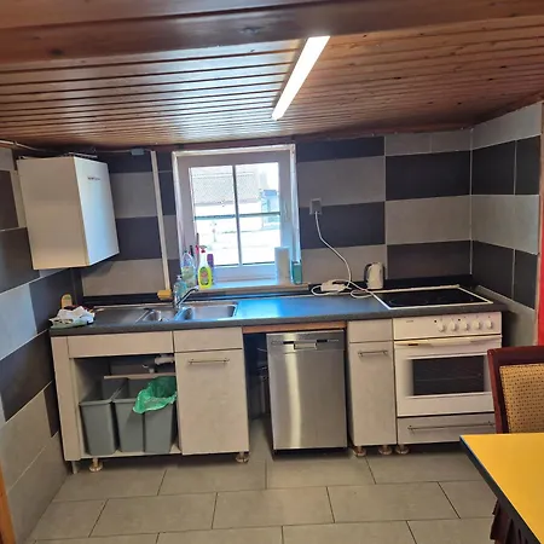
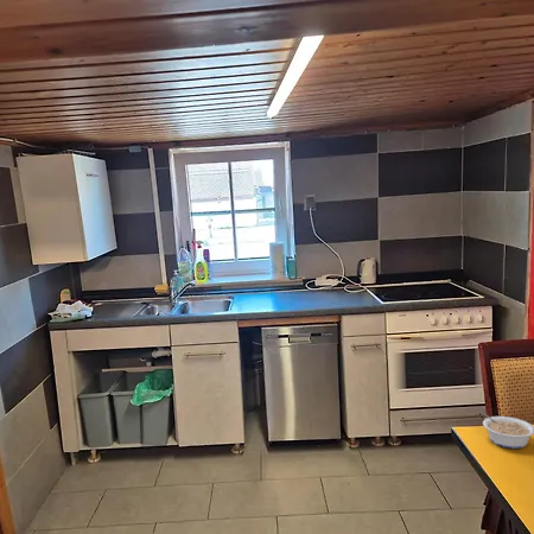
+ legume [479,409,534,450]
